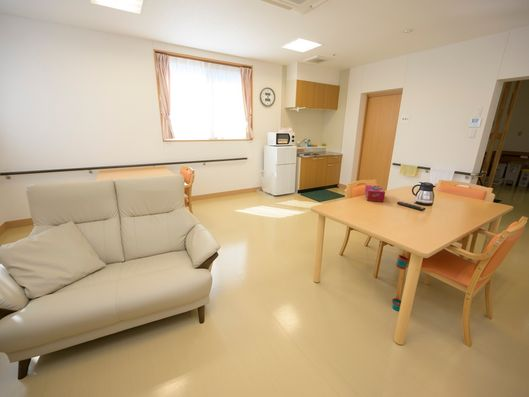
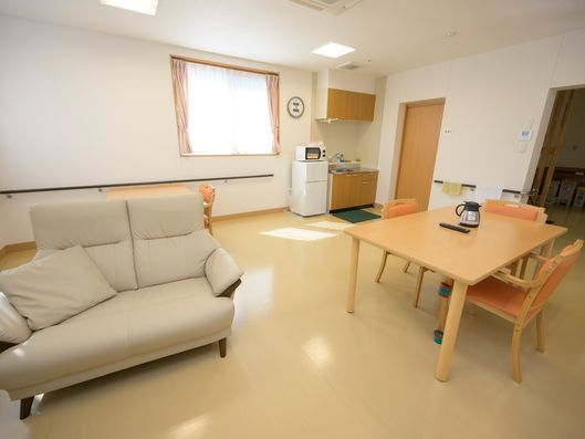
- tissue box [364,184,386,203]
